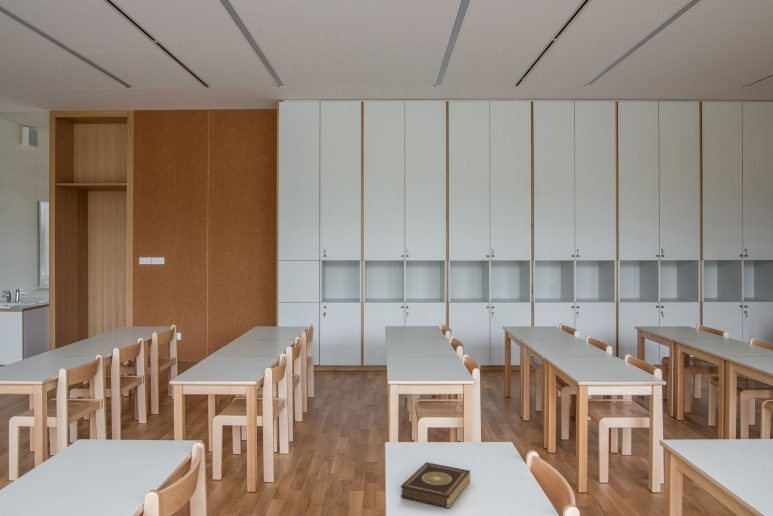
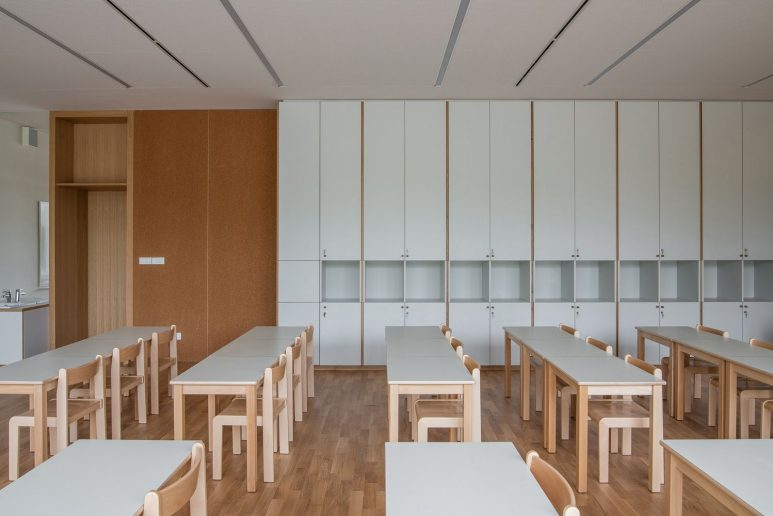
- book [400,461,471,509]
